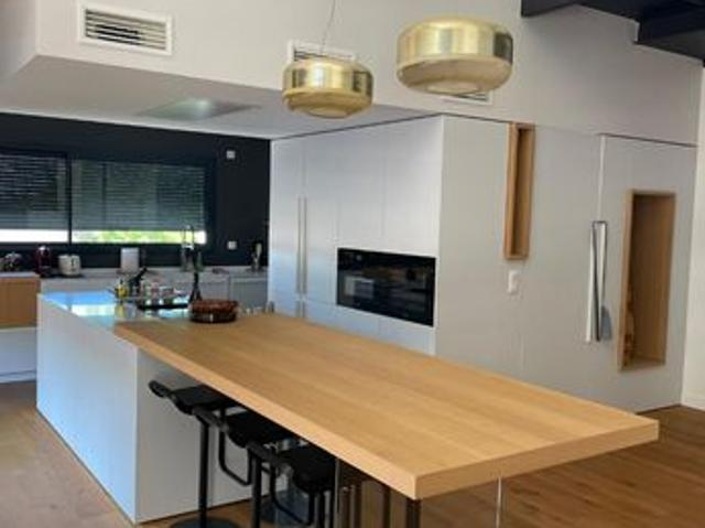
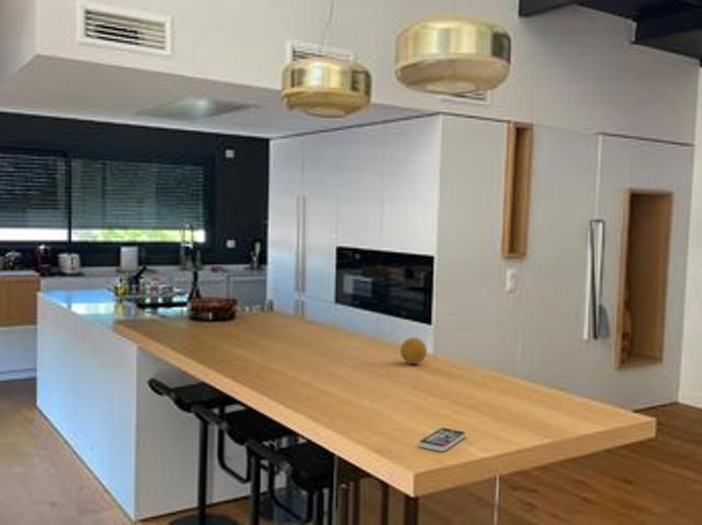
+ smartphone [418,427,466,453]
+ fruit [399,336,428,365]
